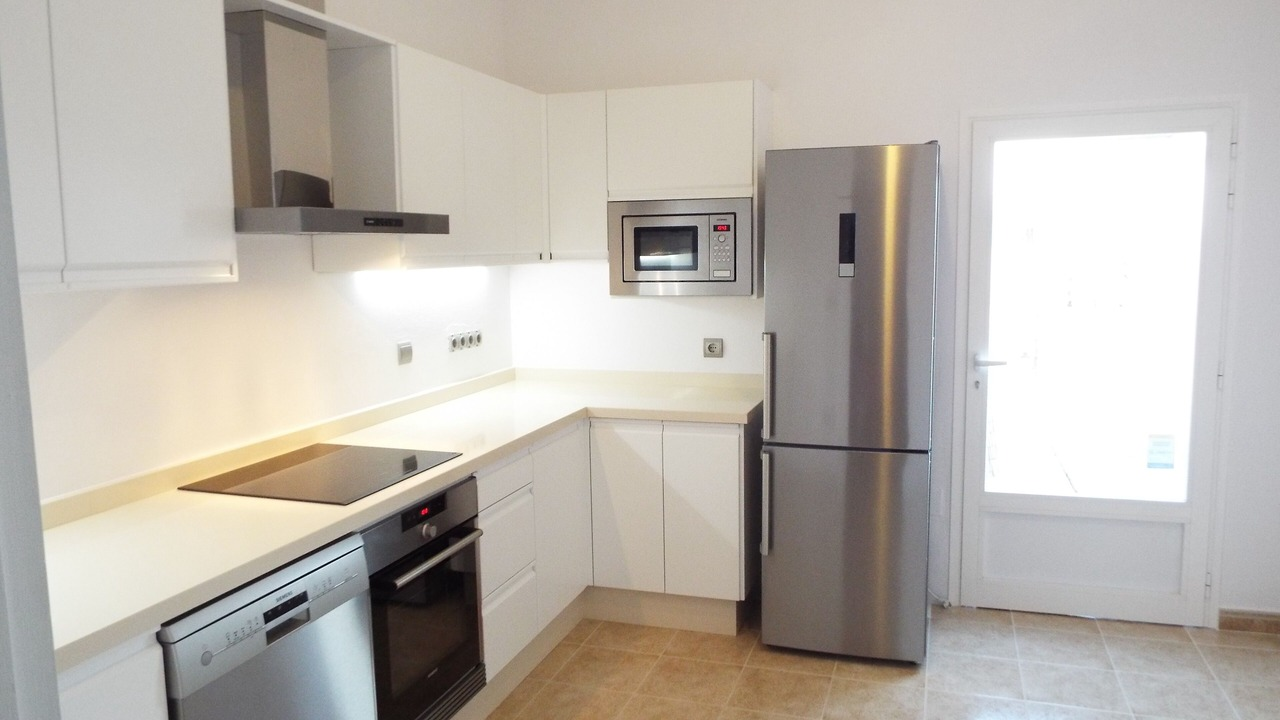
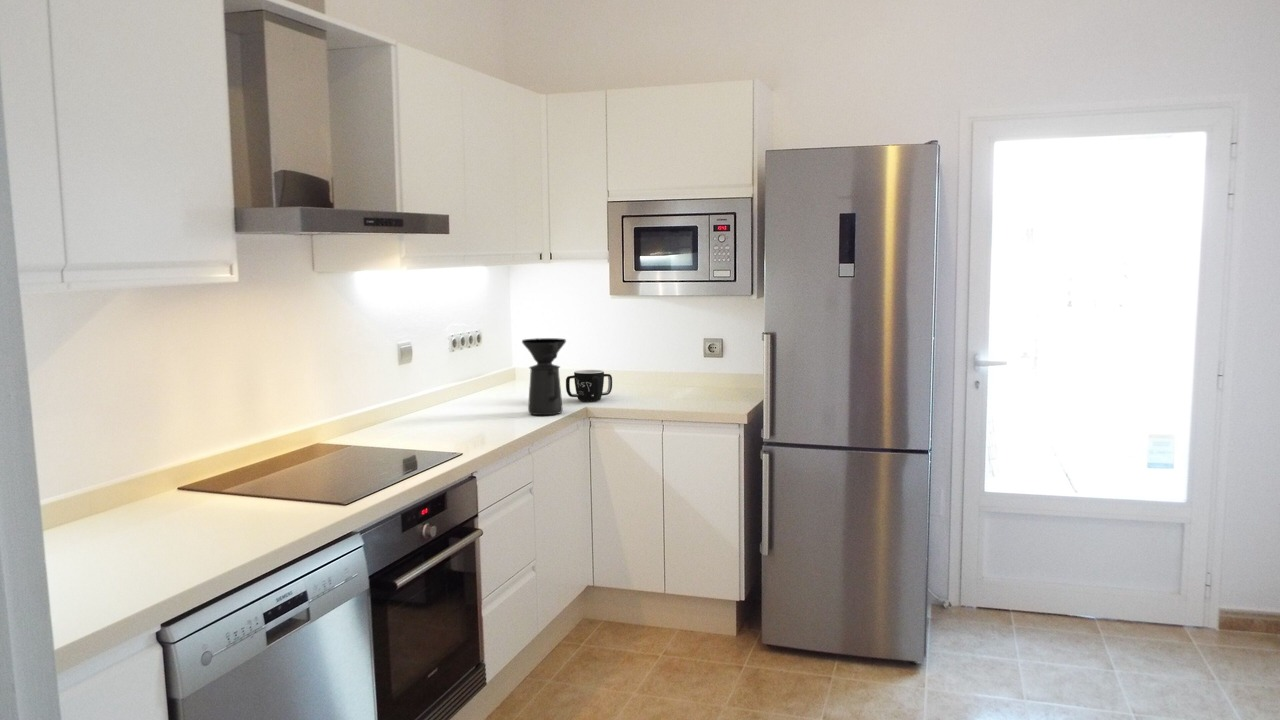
+ mug [565,369,613,403]
+ coffee maker [521,337,567,416]
